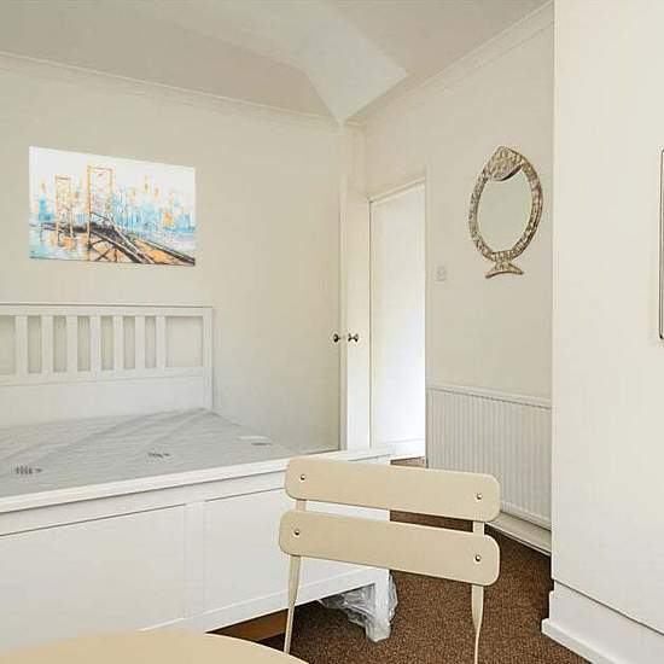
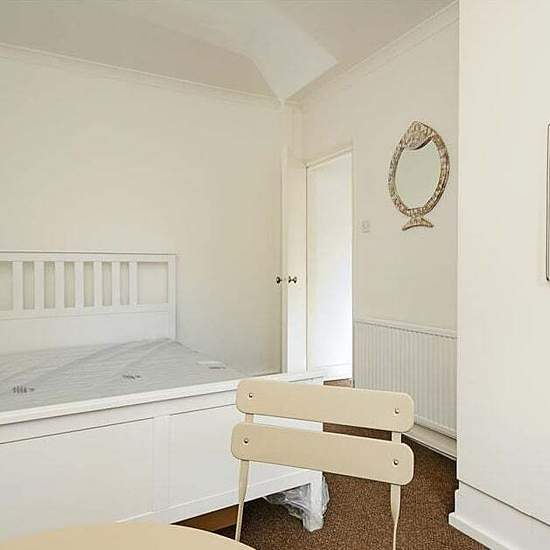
- wall art [28,146,197,268]
